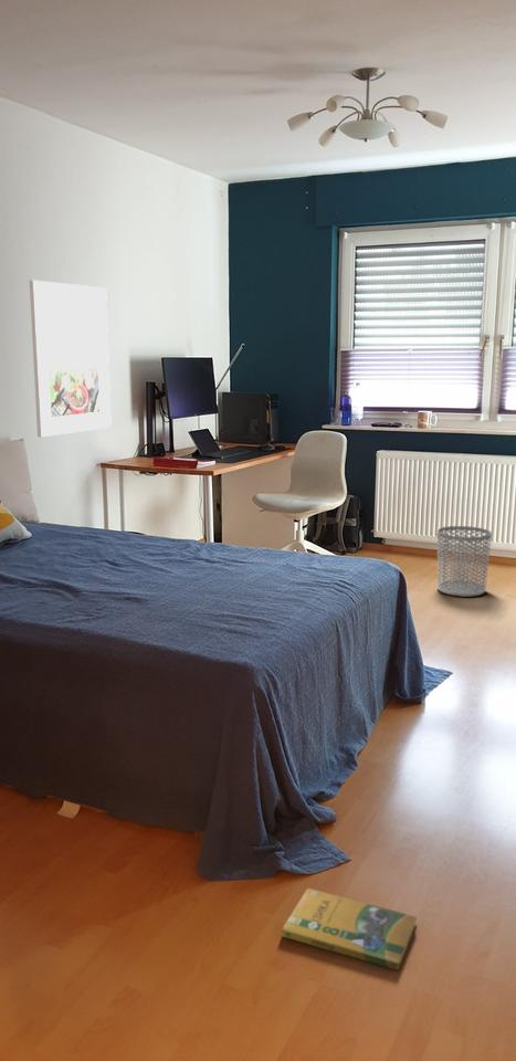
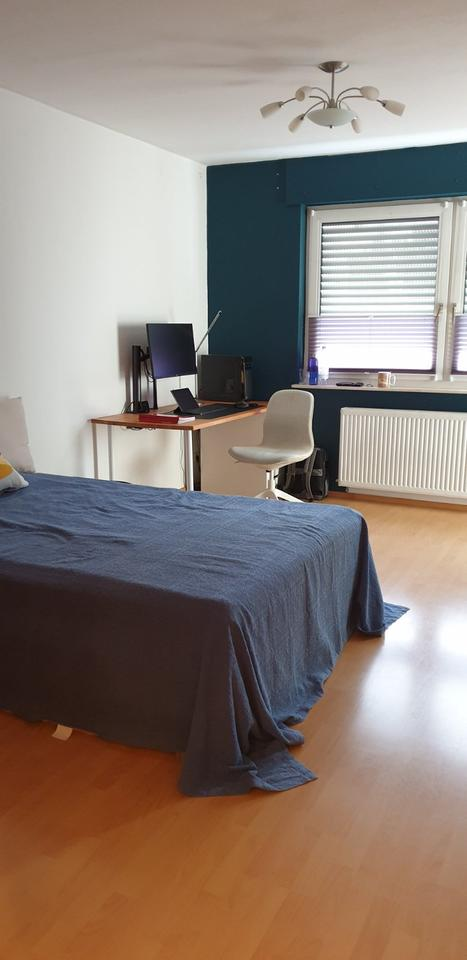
- waste bin [436,525,493,598]
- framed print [29,280,113,438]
- booklet [281,886,418,971]
